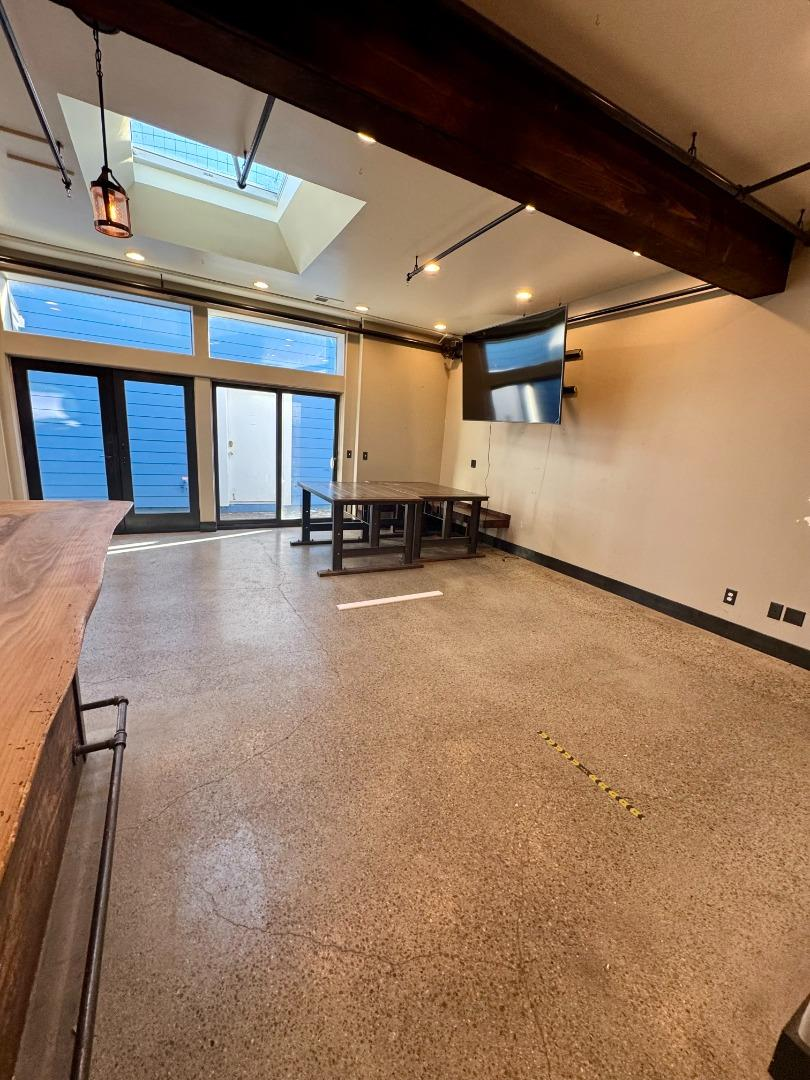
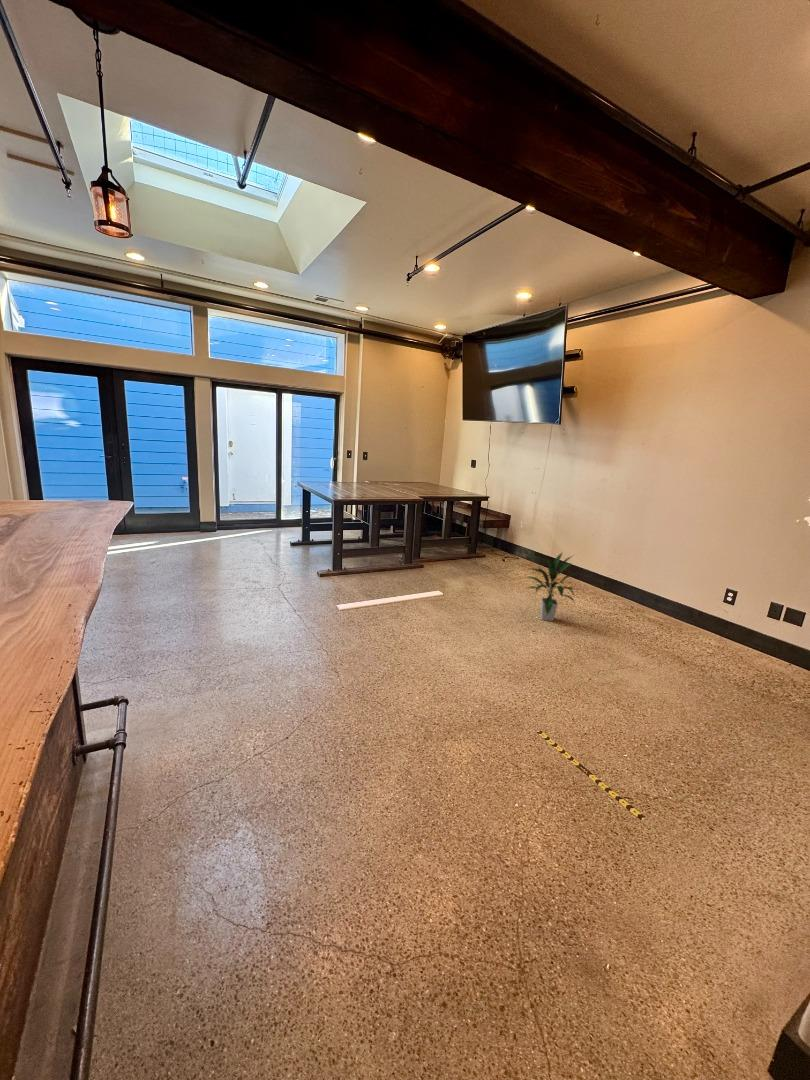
+ indoor plant [524,551,579,622]
